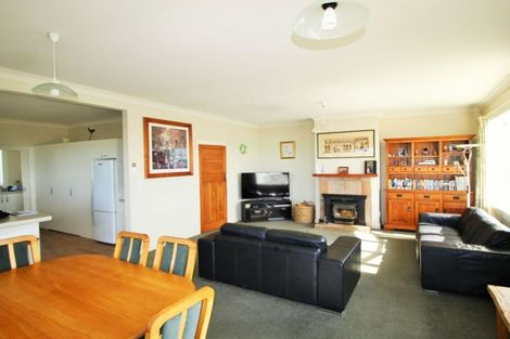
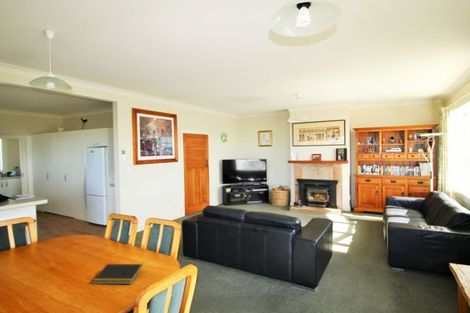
+ notepad [91,263,143,285]
